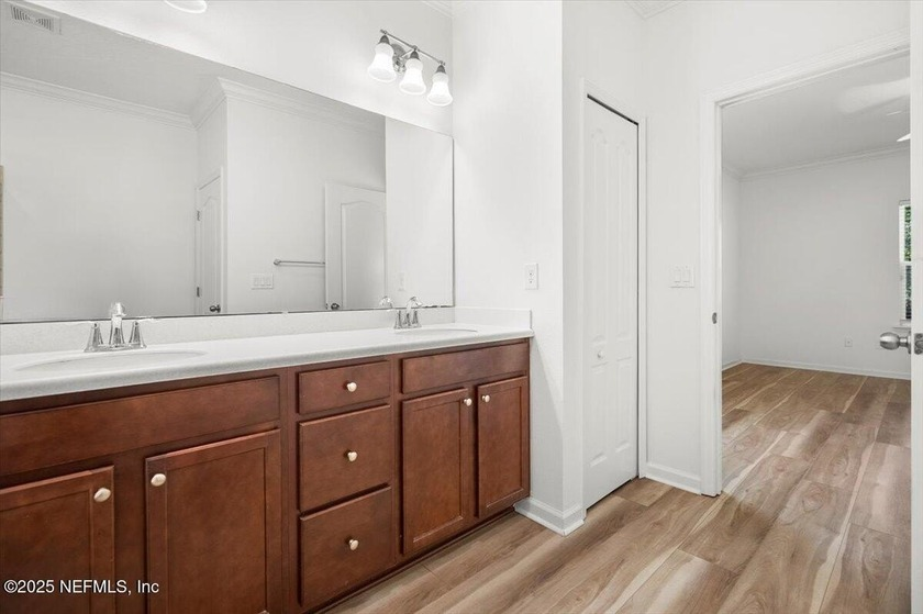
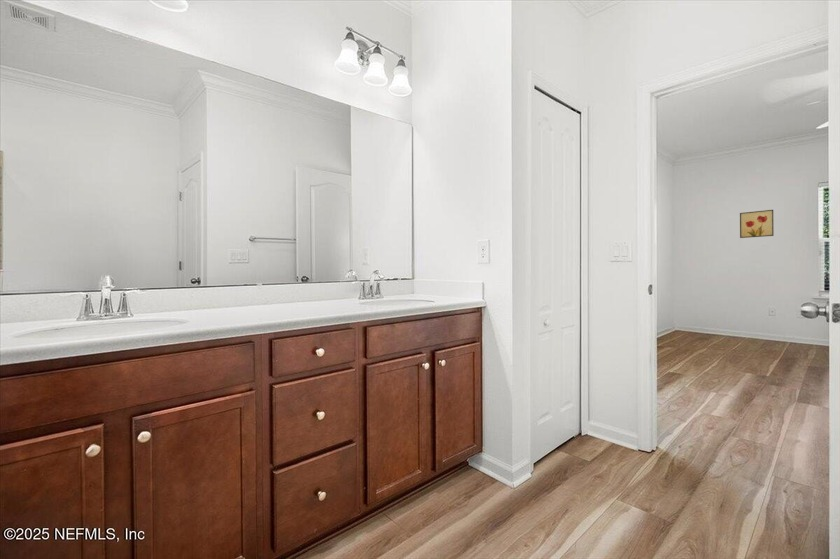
+ wall art [739,209,775,239]
